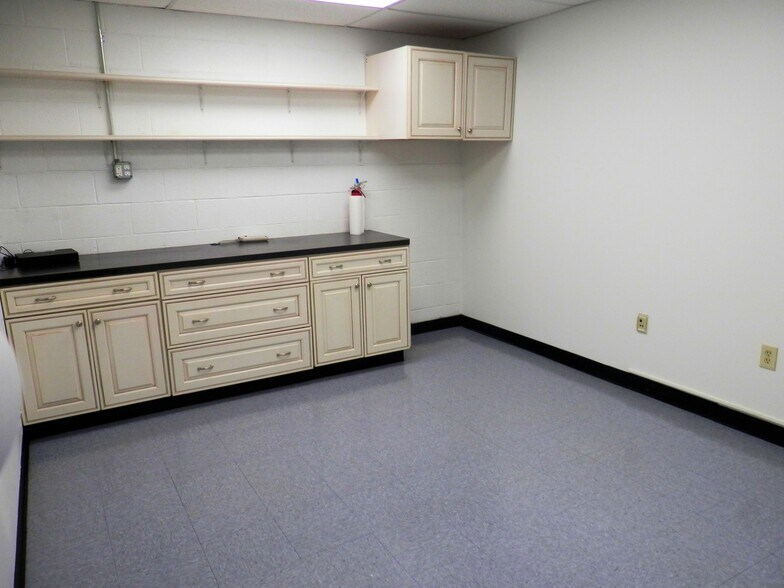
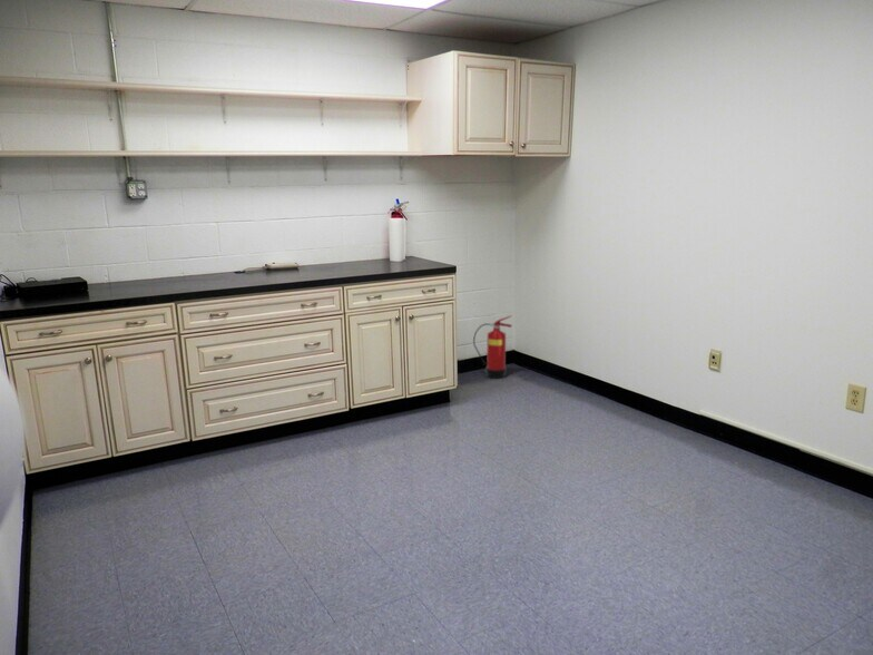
+ fire extinguisher [472,314,513,380]
